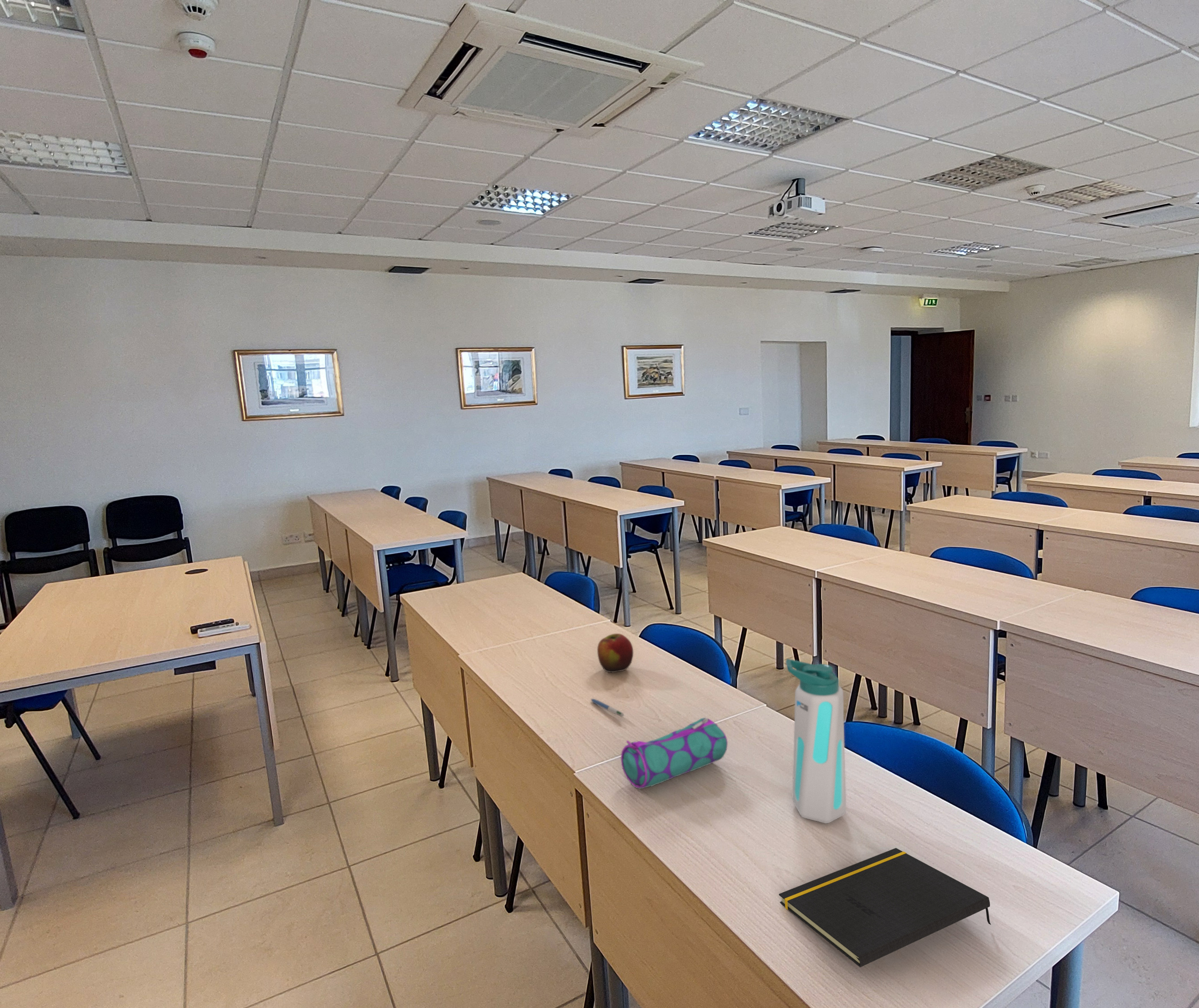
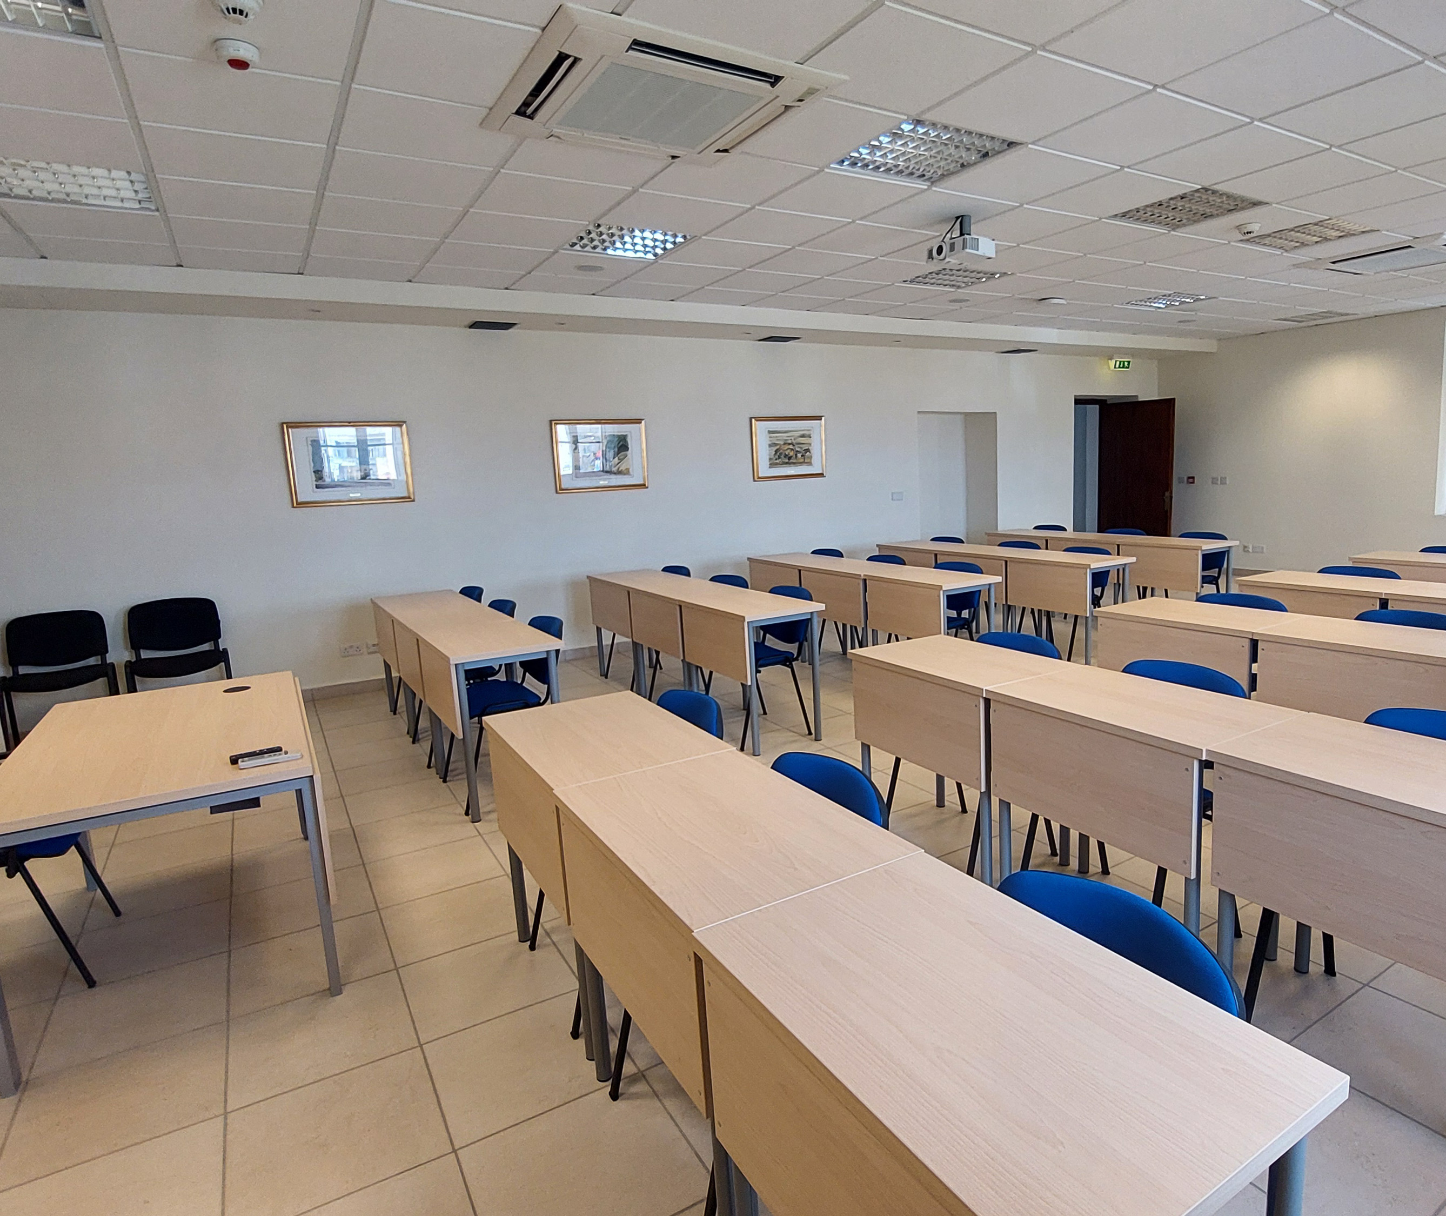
- apple [597,633,634,673]
- notepad [778,848,992,968]
- water bottle [785,658,847,824]
- pencil case [621,717,728,789]
- pen [591,698,625,717]
